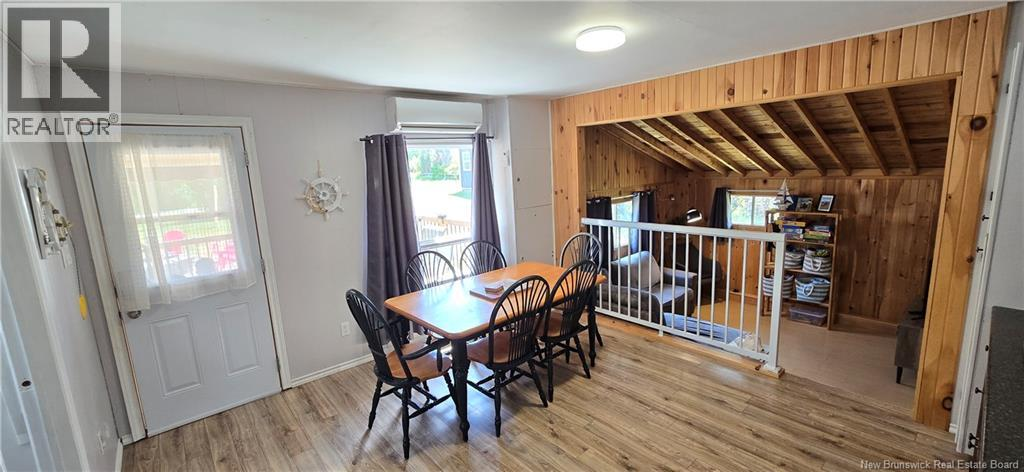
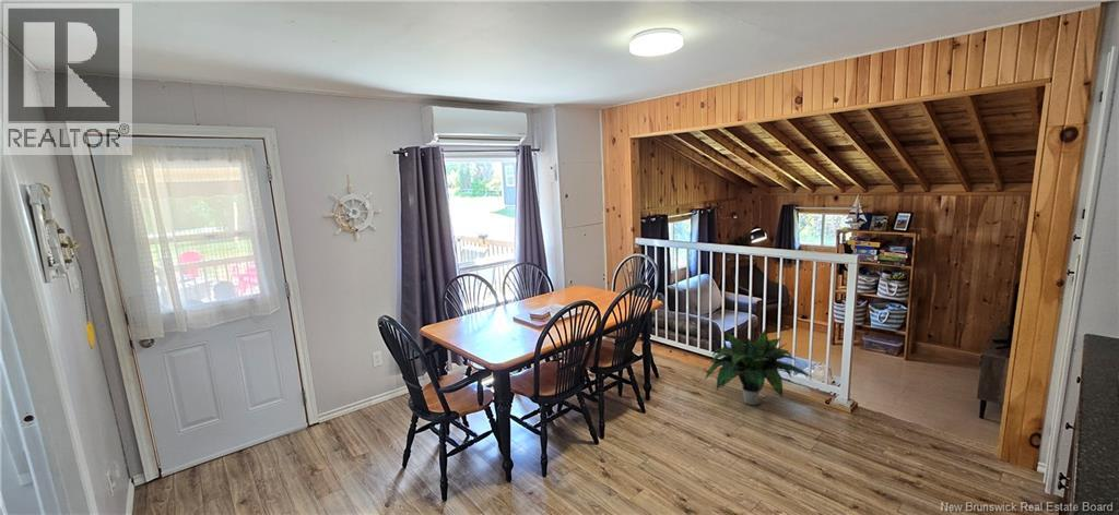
+ potted plant [704,328,812,406]
